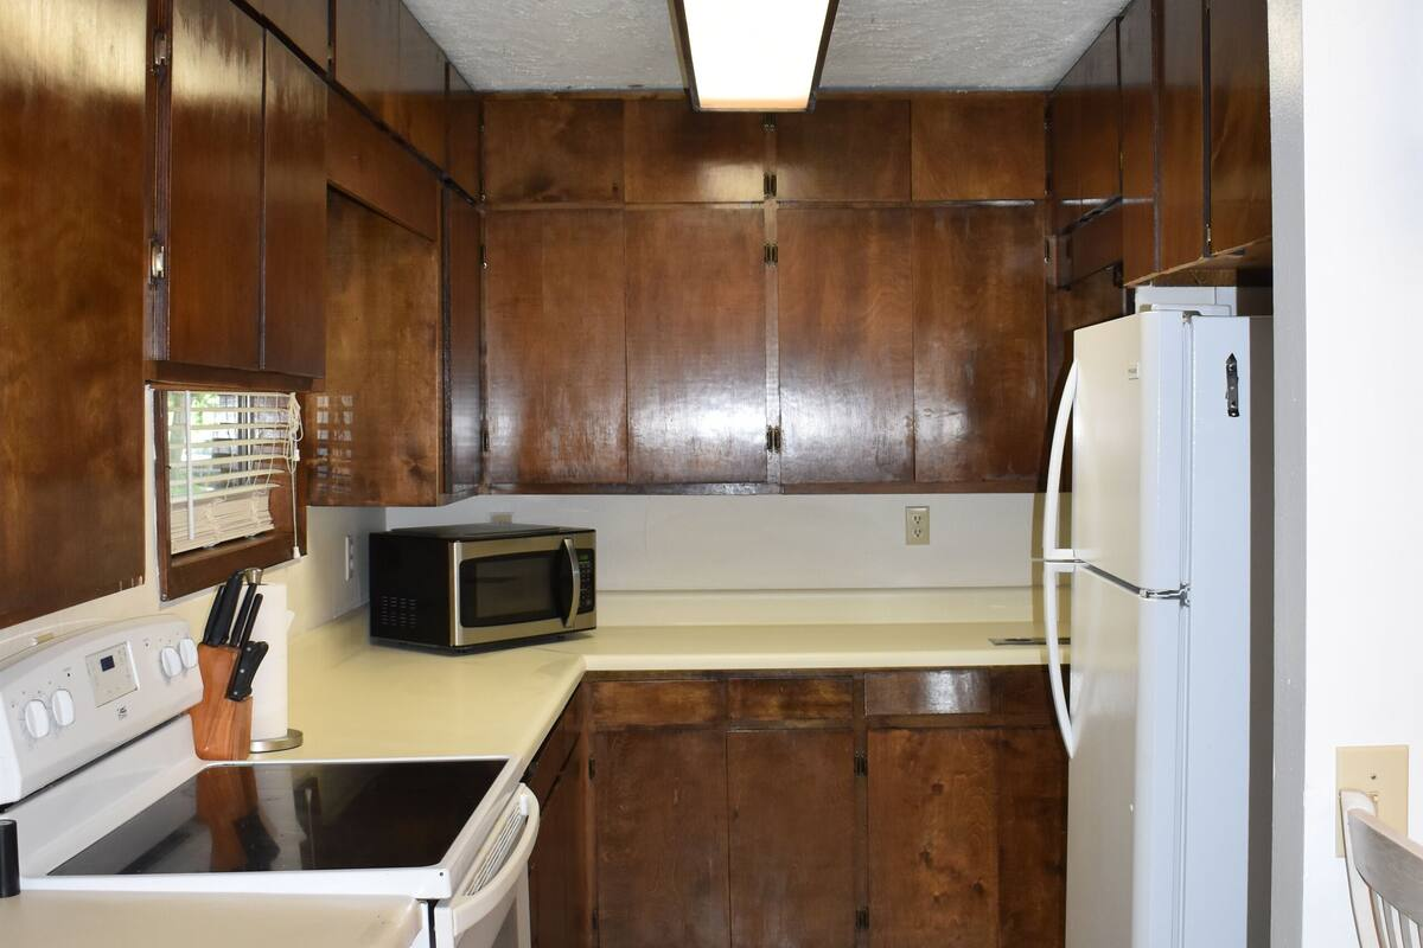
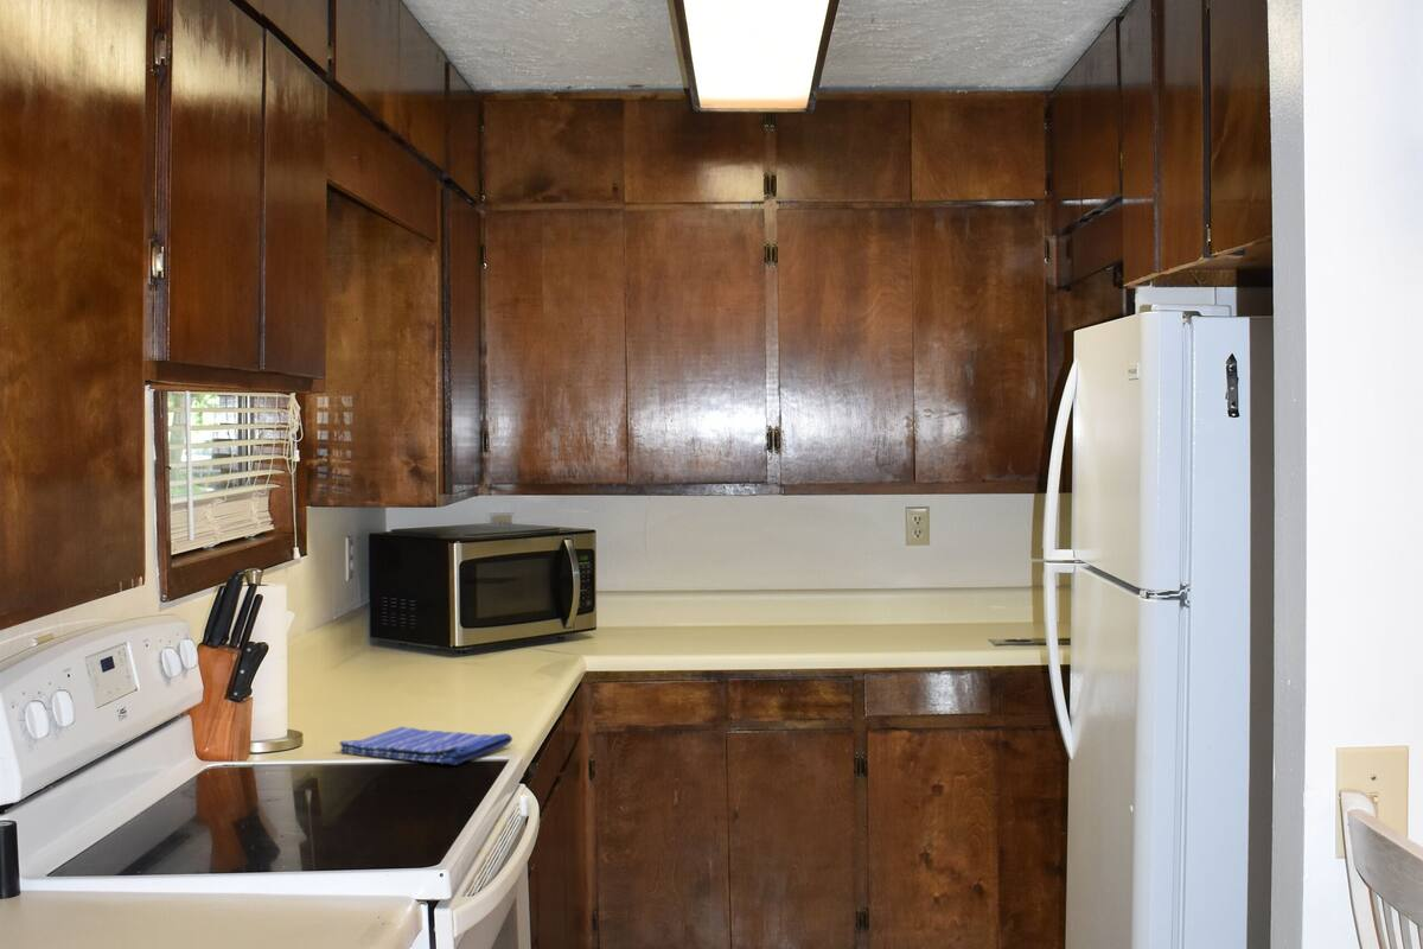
+ dish towel [338,726,513,766]
